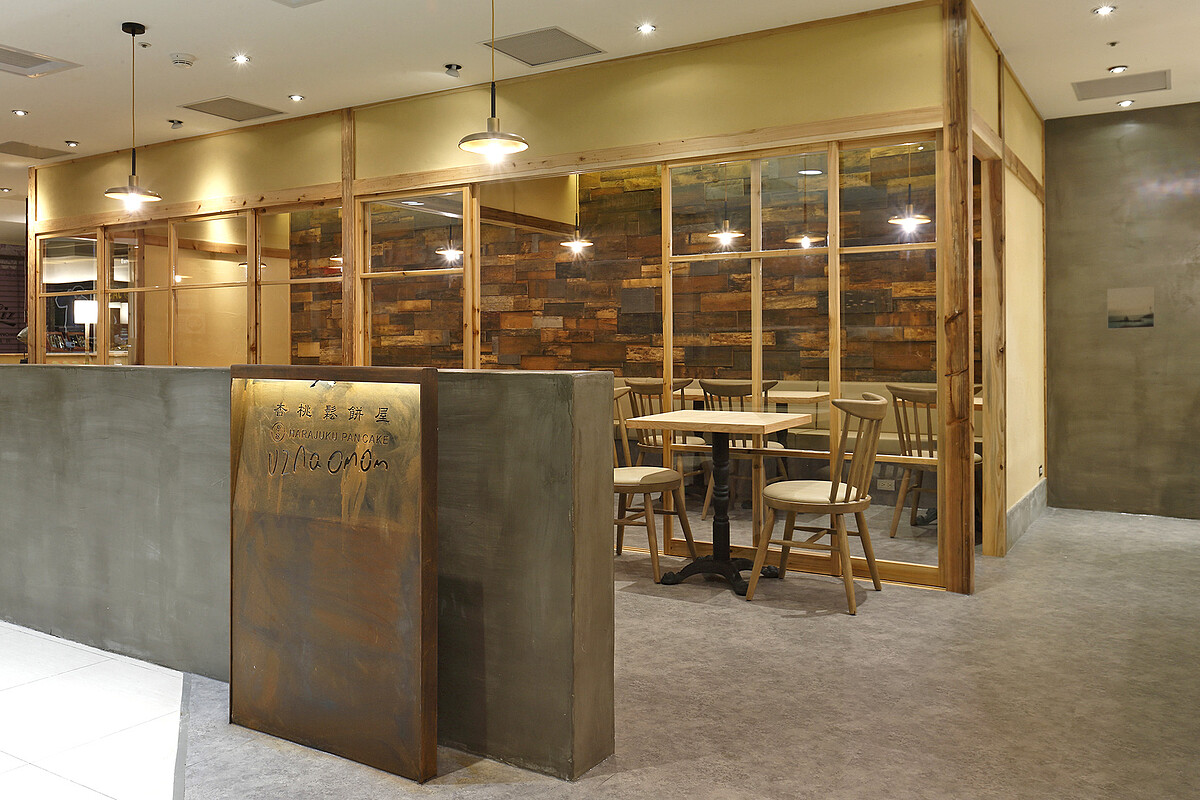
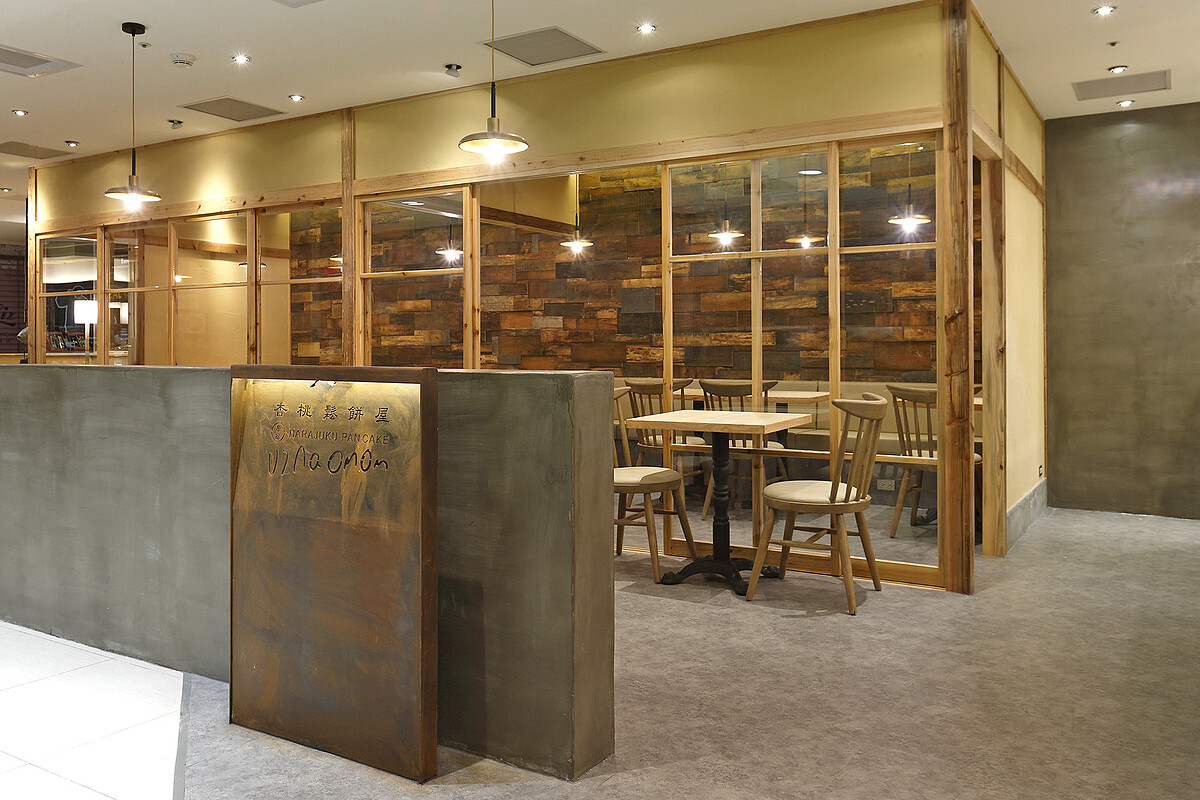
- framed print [1106,285,1156,330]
